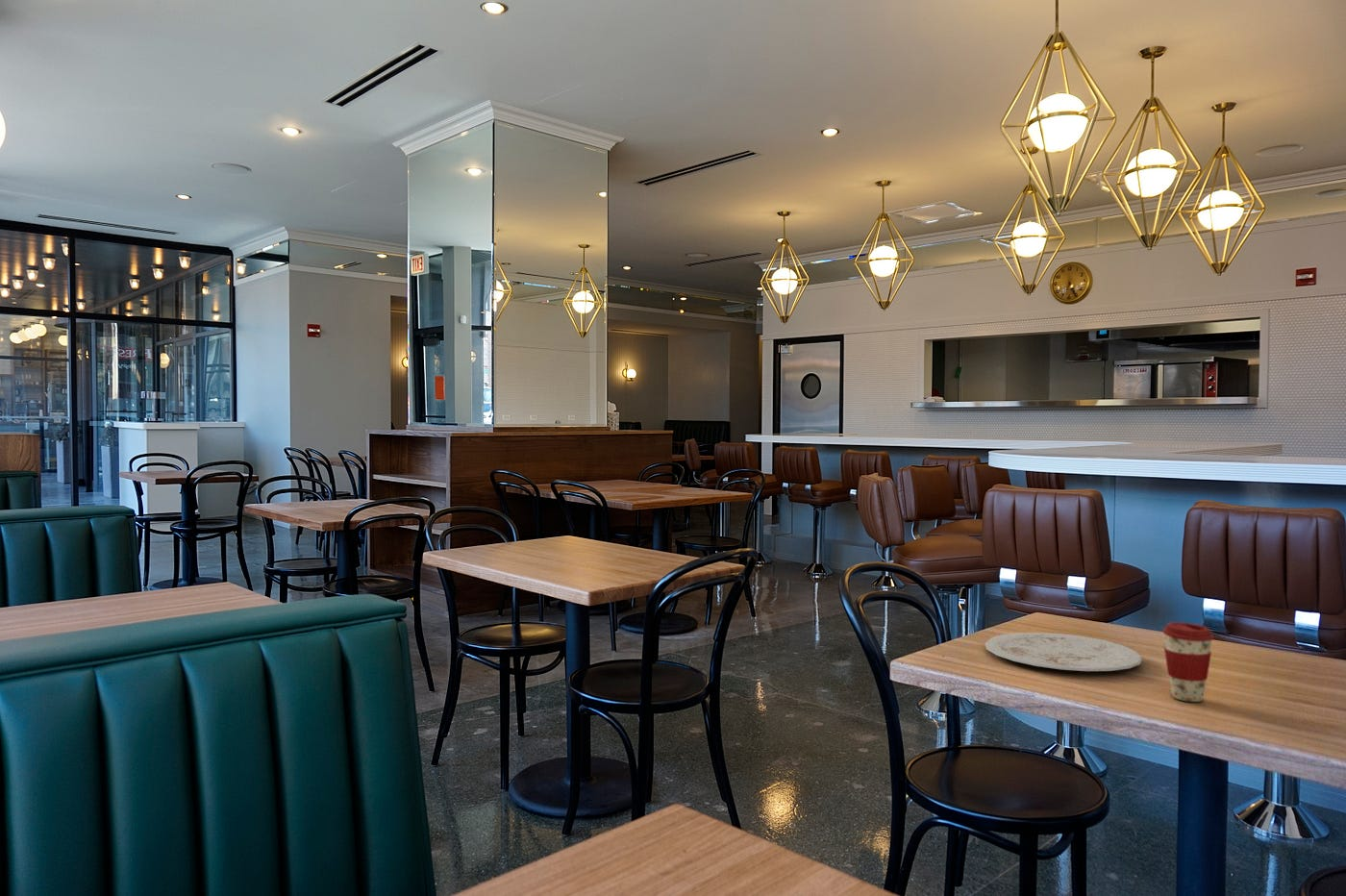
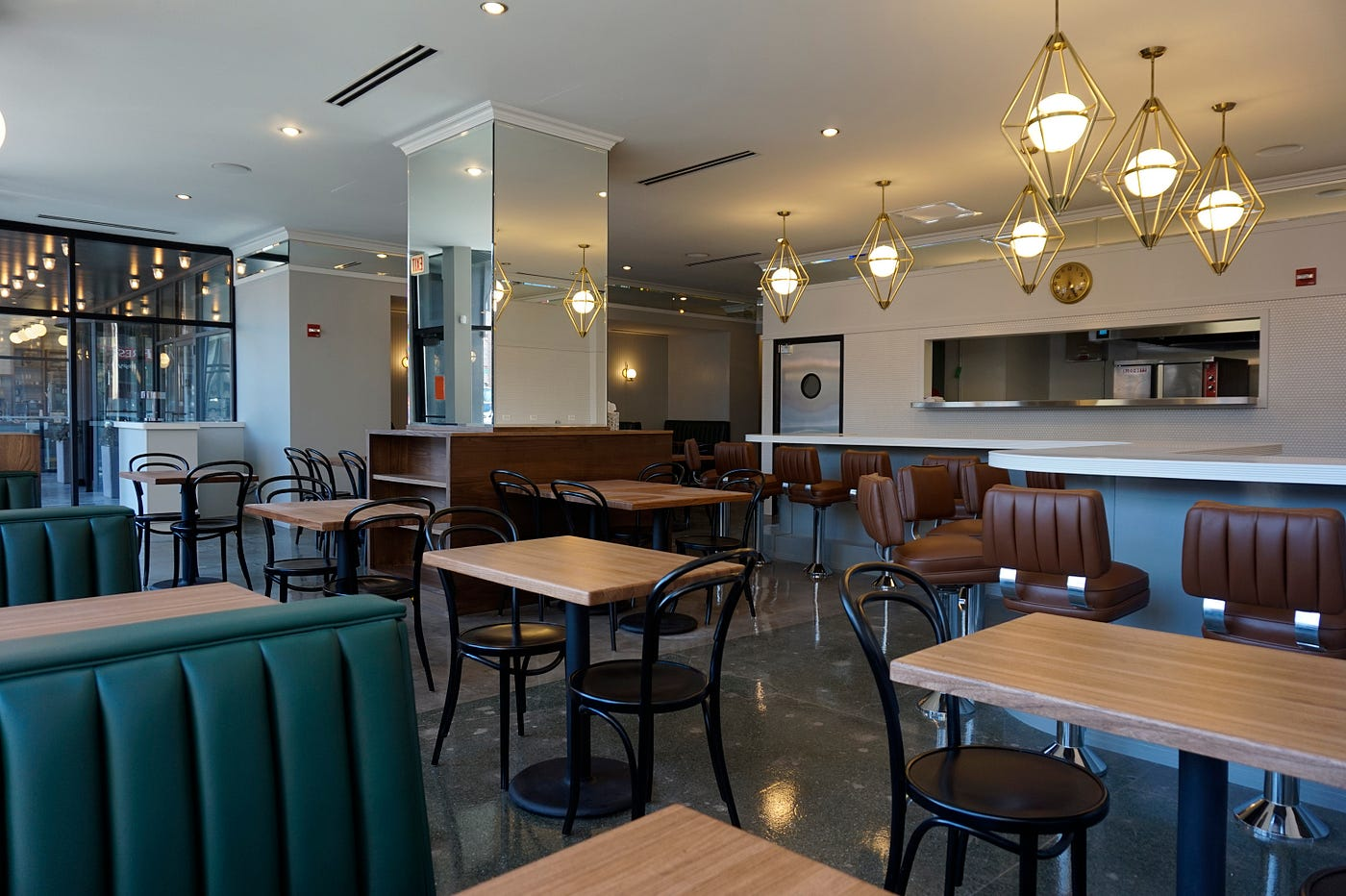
- coffee cup [1161,621,1215,703]
- plate [985,632,1143,672]
